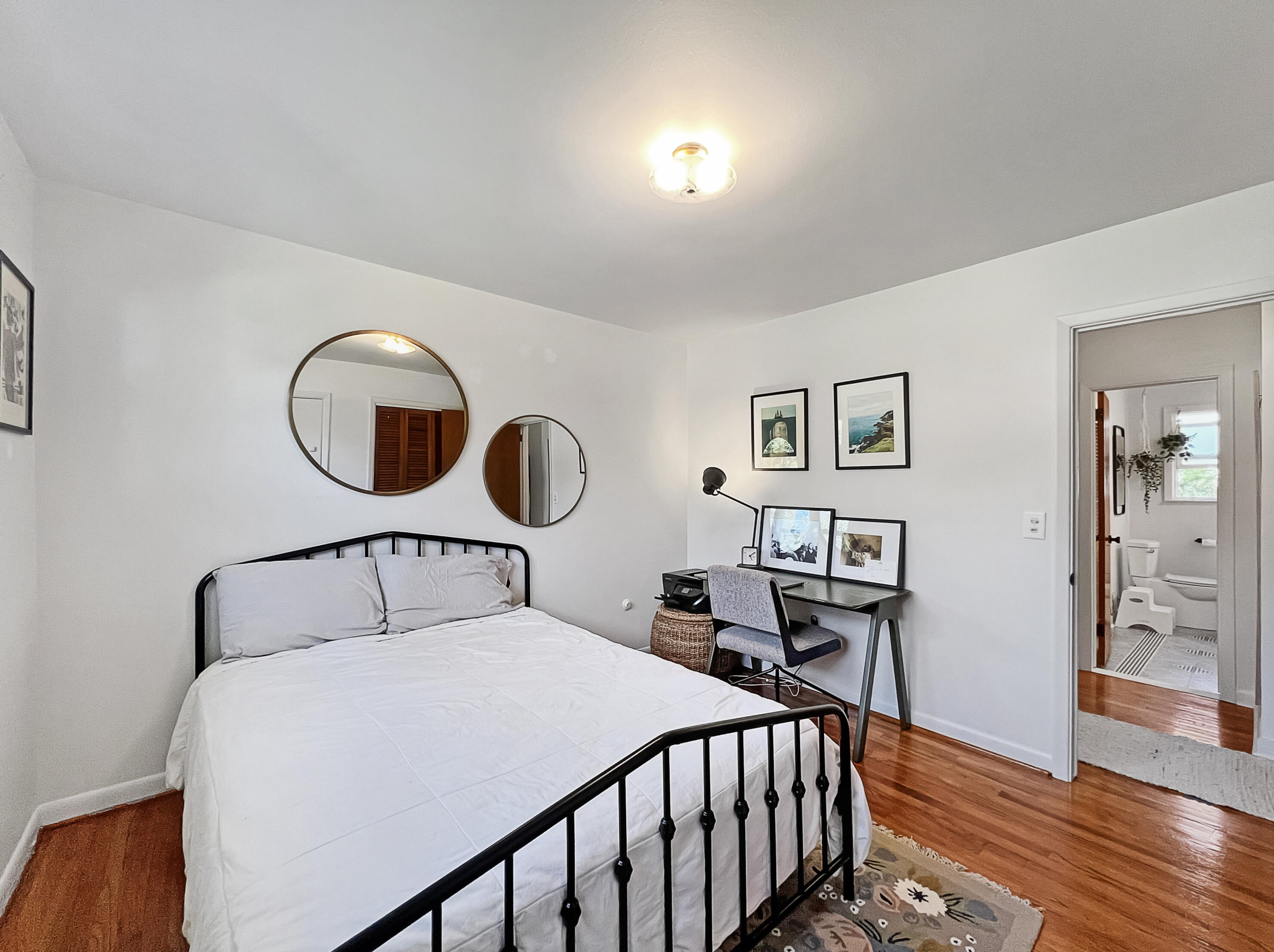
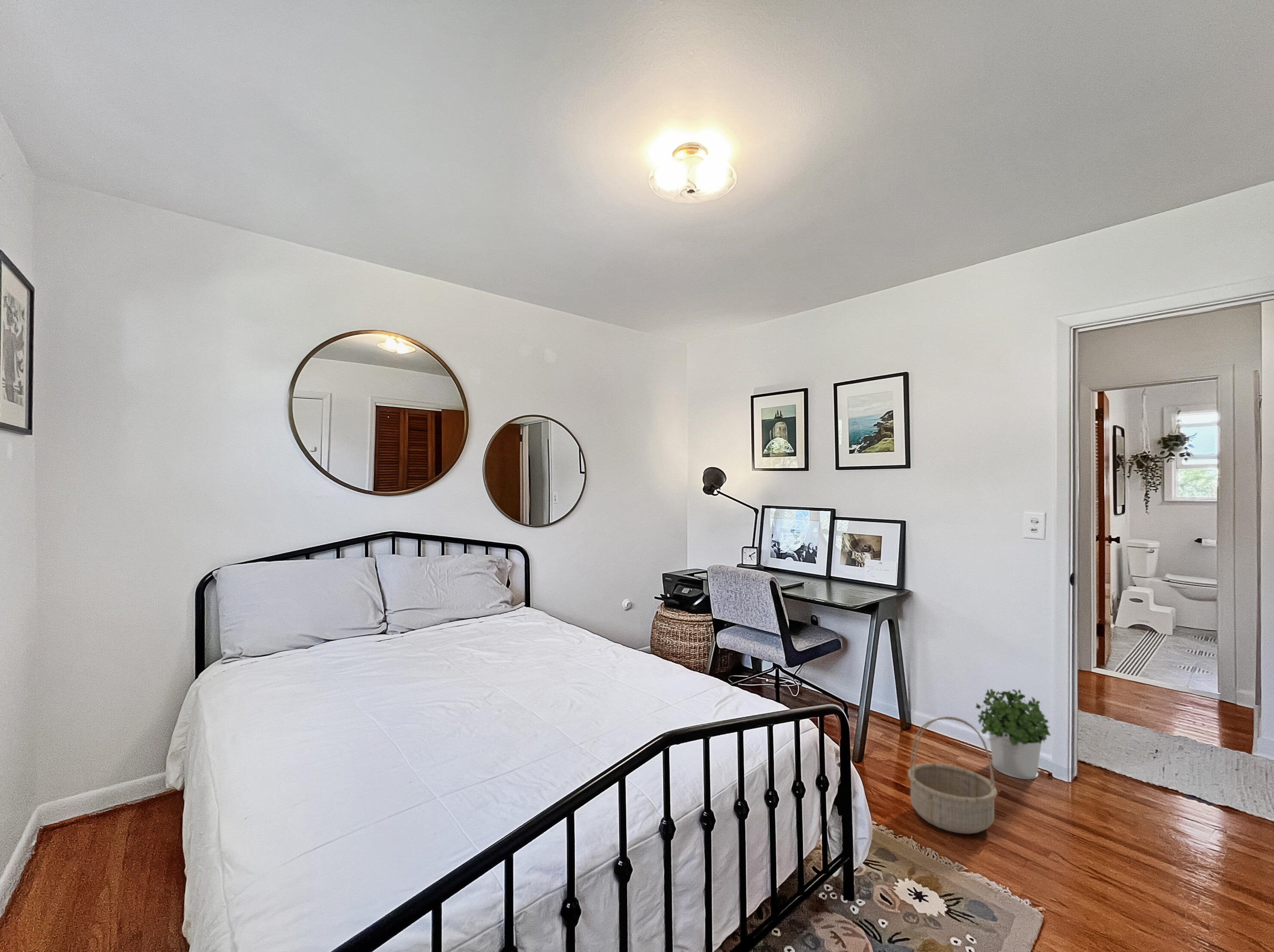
+ basket [907,716,998,834]
+ potted plant [975,689,1052,780]
